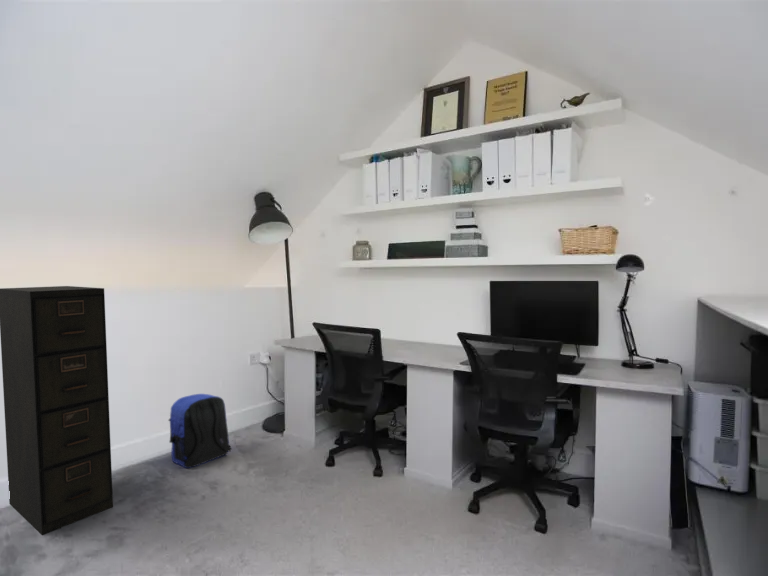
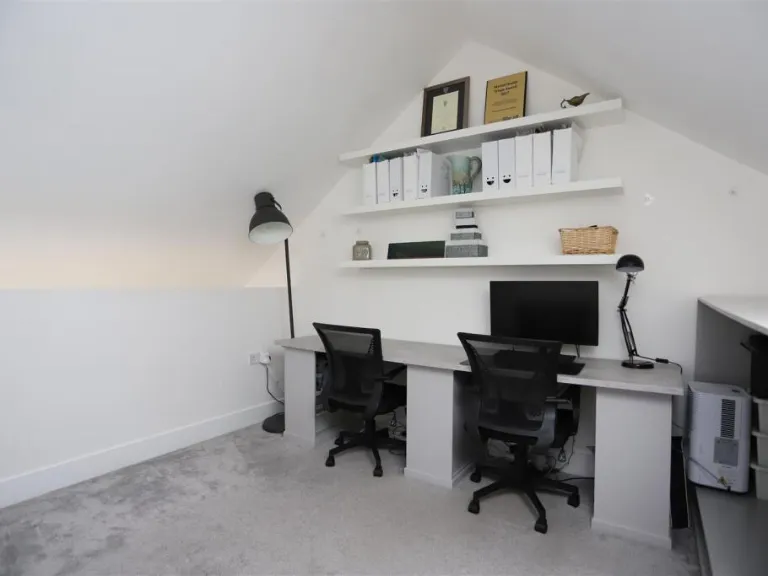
- backpack [167,393,233,469]
- filing cabinet [0,285,114,536]
